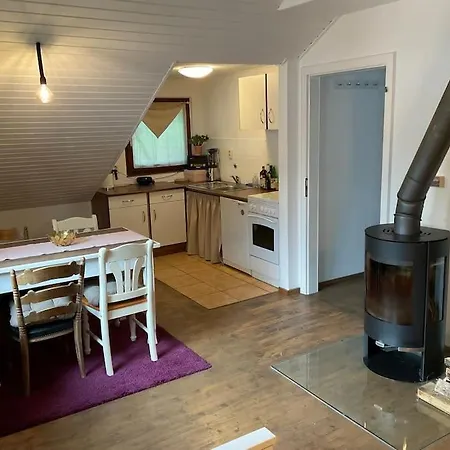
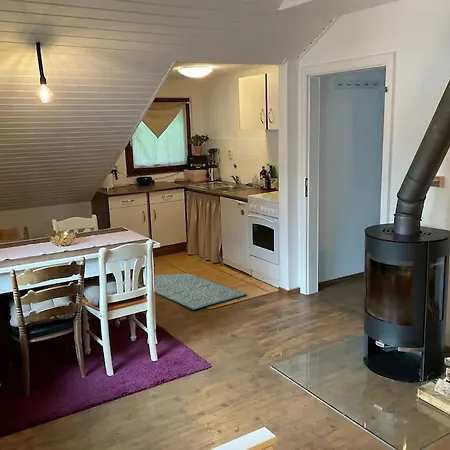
+ rug [154,273,248,311]
